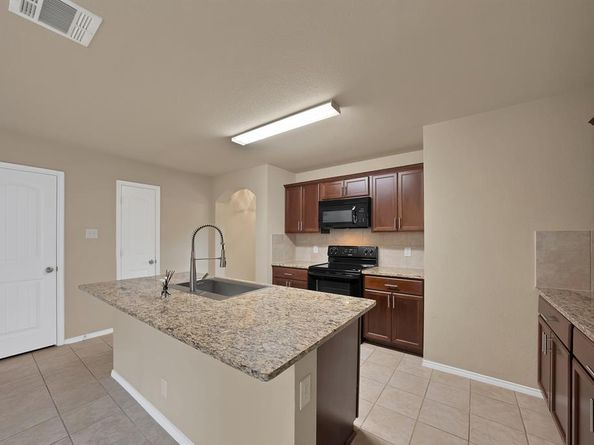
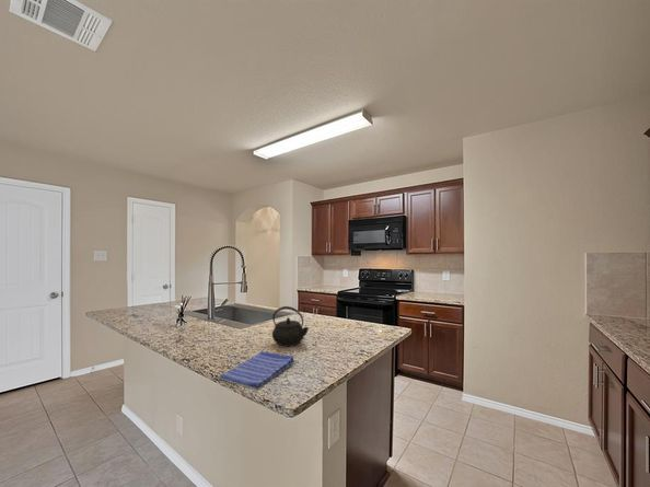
+ dish towel [218,350,295,390]
+ kettle [271,305,310,348]
